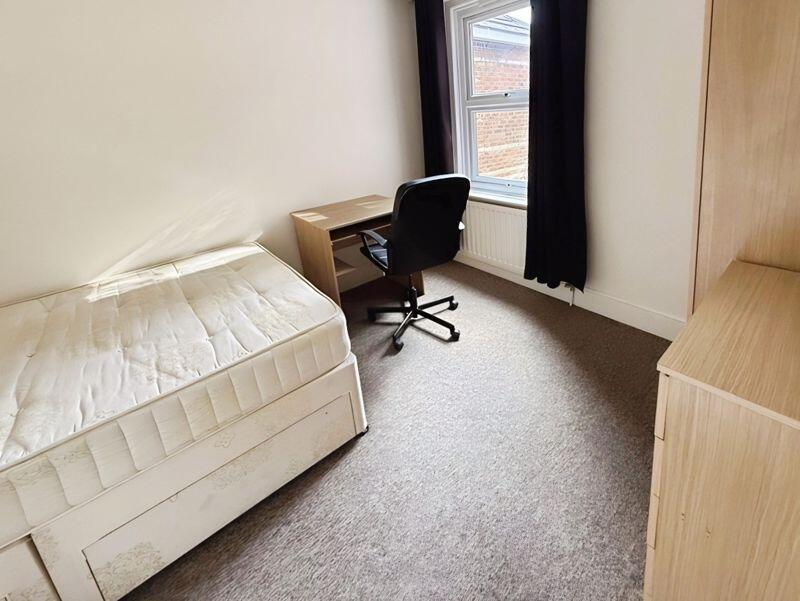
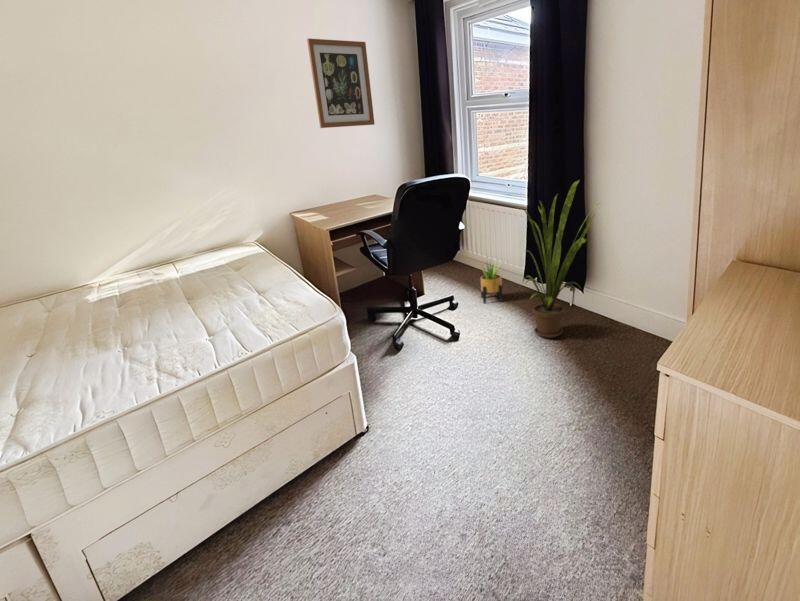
+ house plant [516,179,600,339]
+ potted plant [479,256,503,305]
+ wall art [306,37,376,129]
